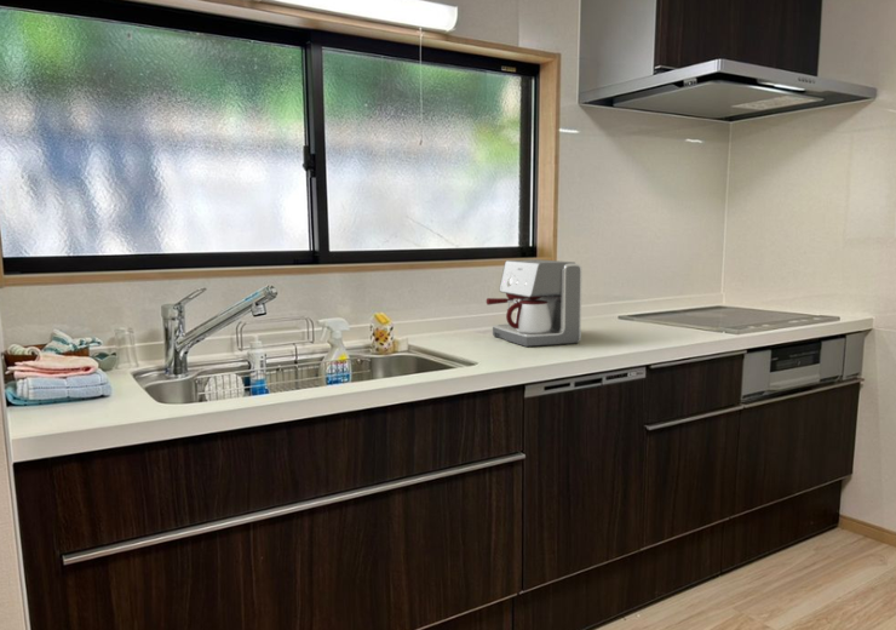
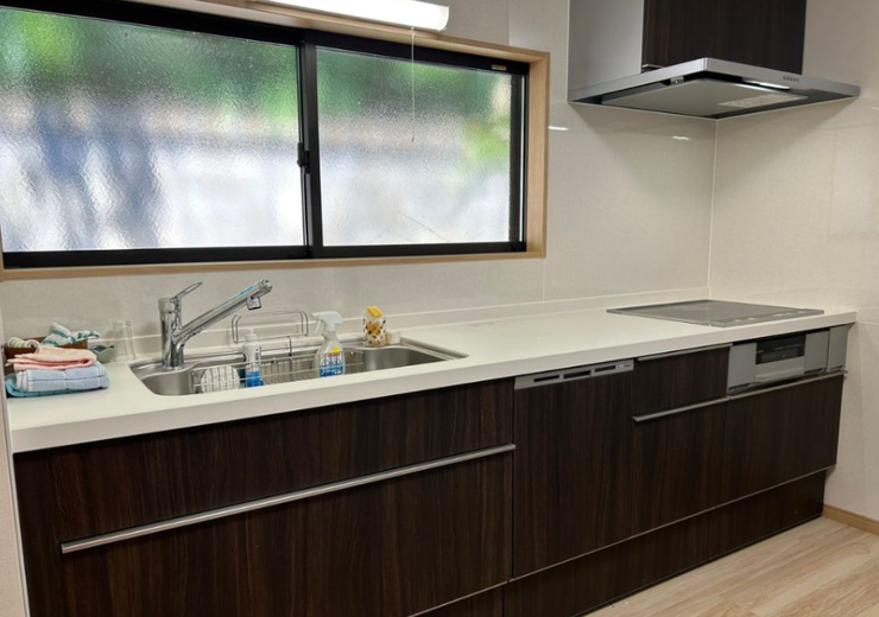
- coffee maker [486,258,584,348]
